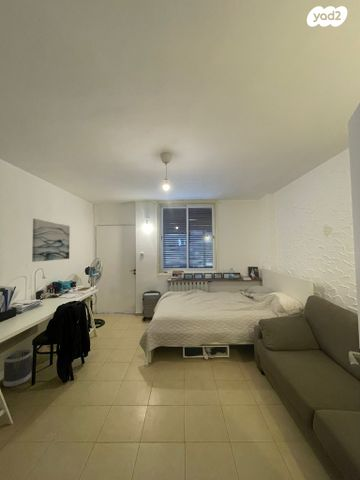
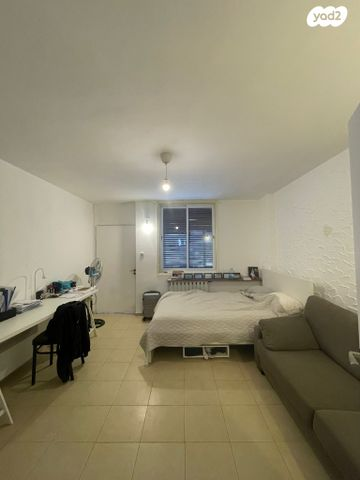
- wall art [31,218,71,263]
- wastebasket [2,348,33,388]
